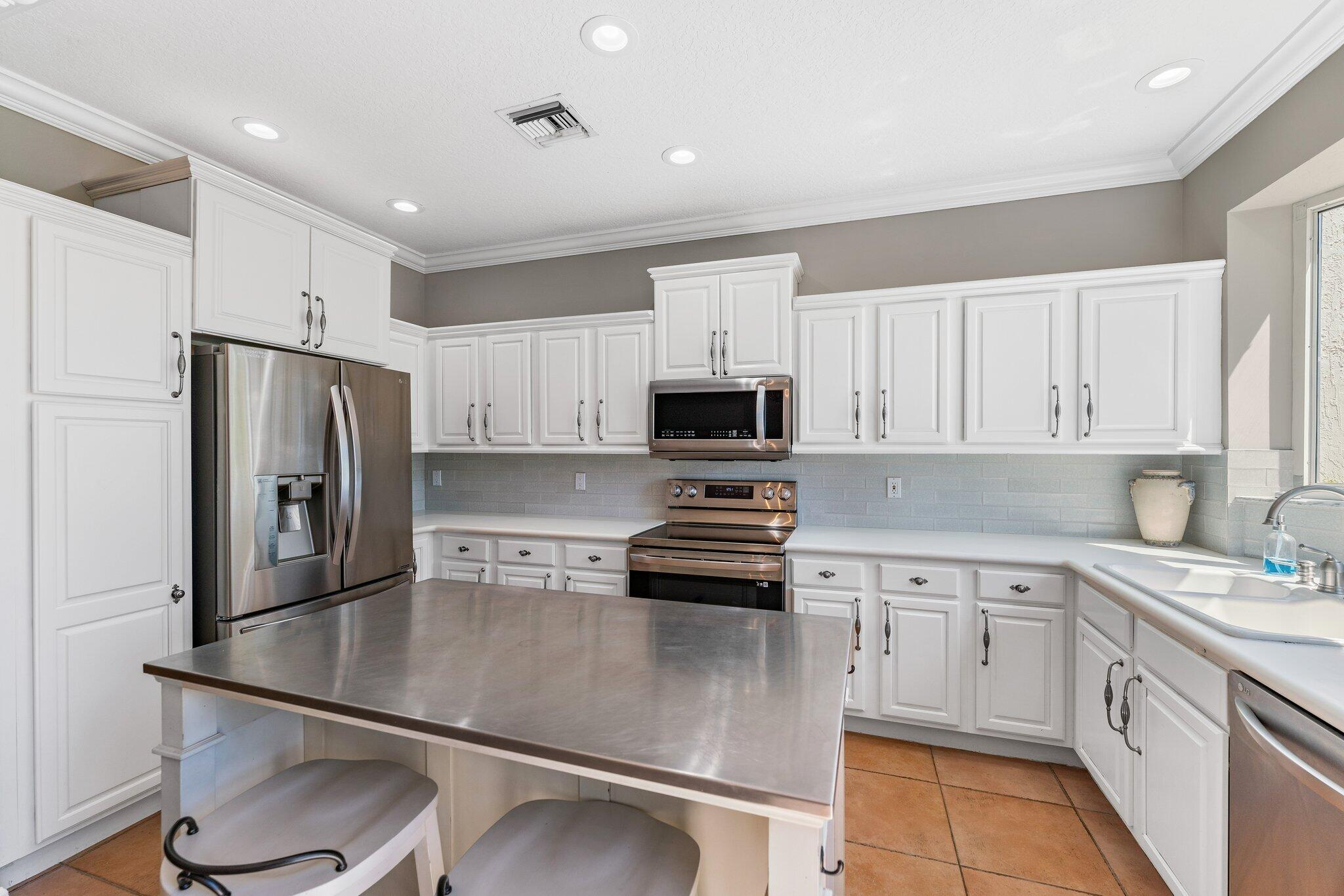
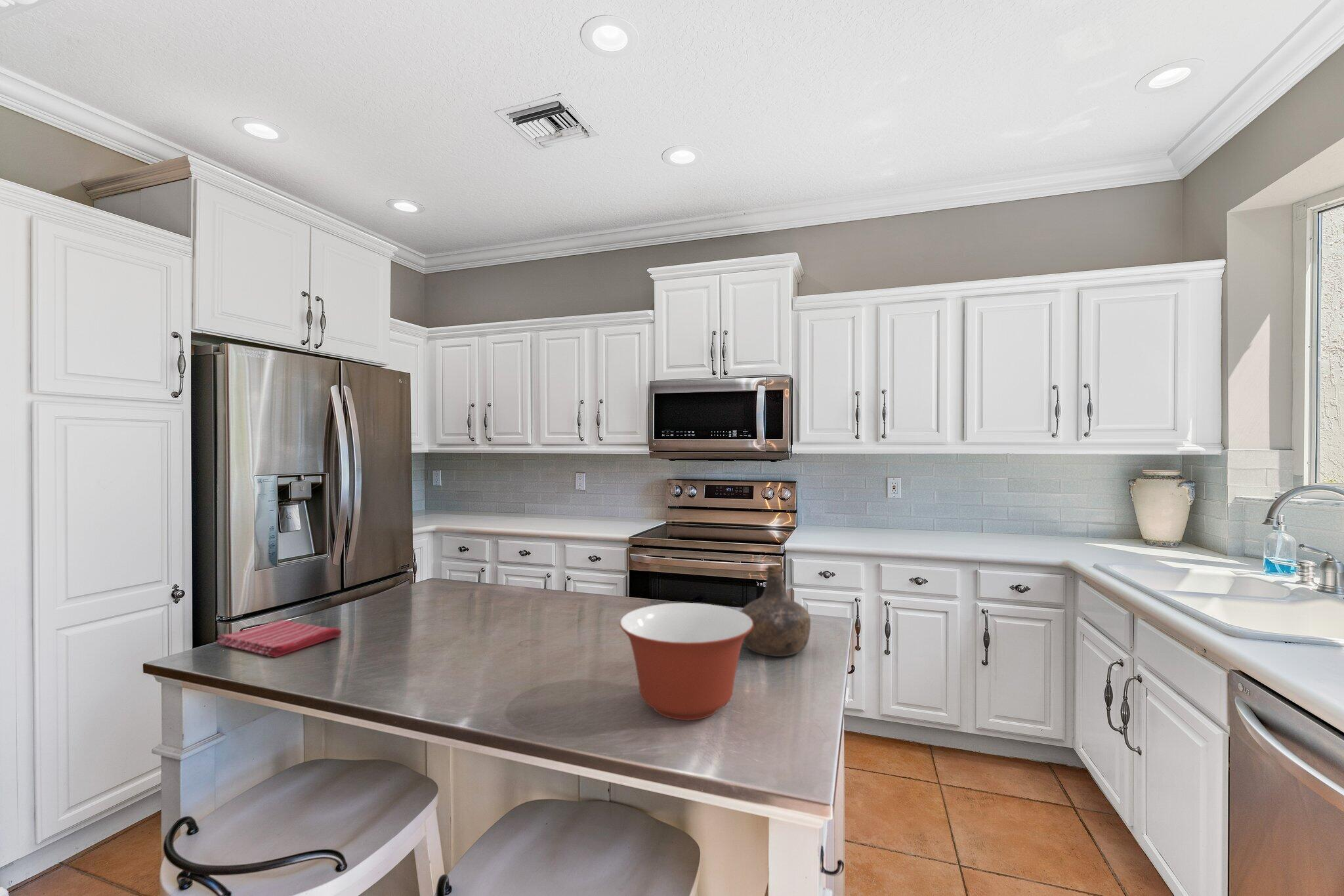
+ dish towel [215,619,342,658]
+ bottle [740,564,811,657]
+ mixing bowl [619,602,753,721]
